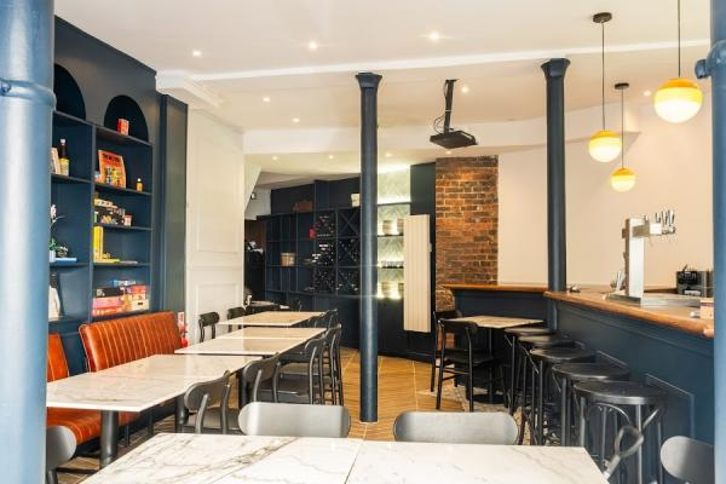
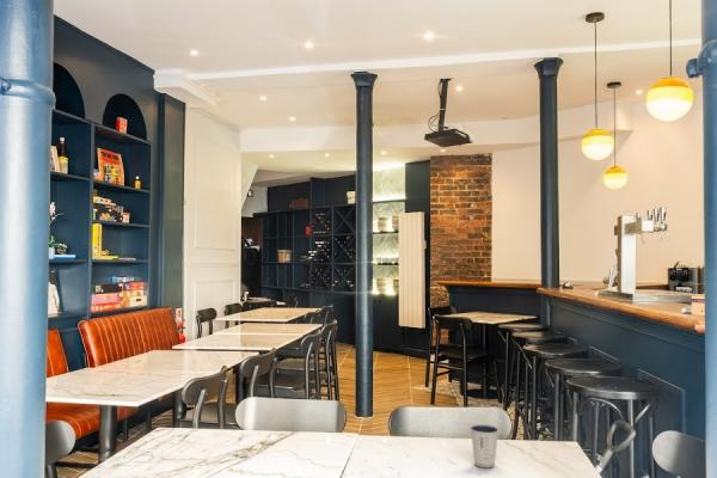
+ dixie cup [470,423,500,468]
